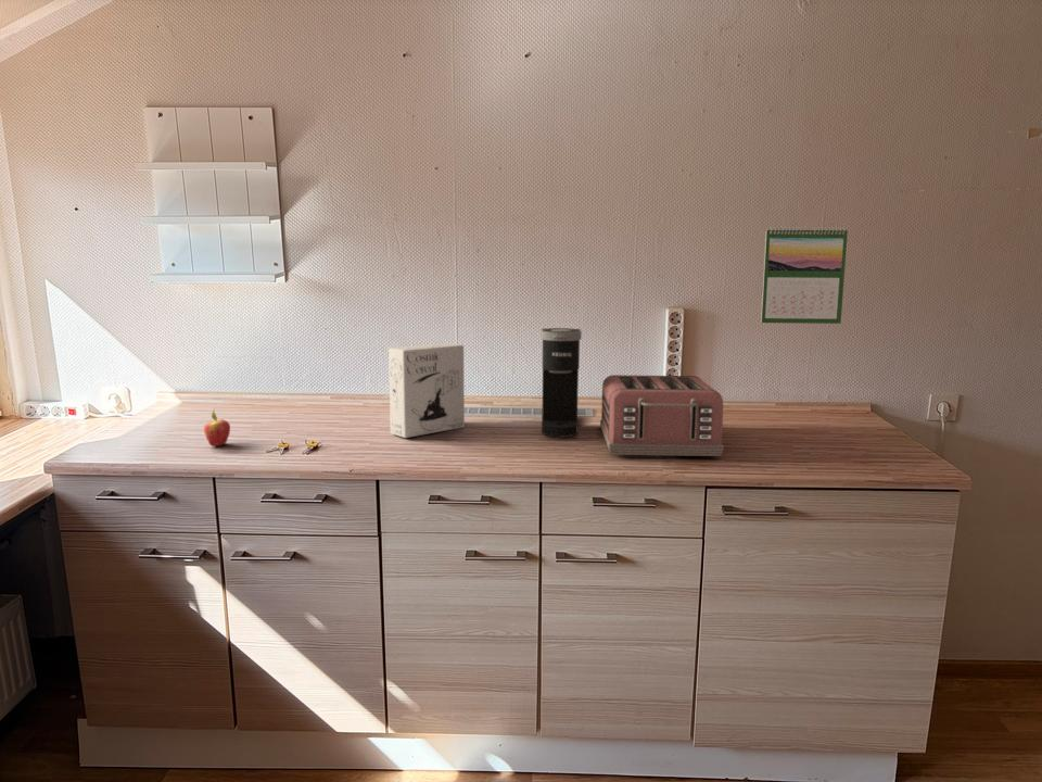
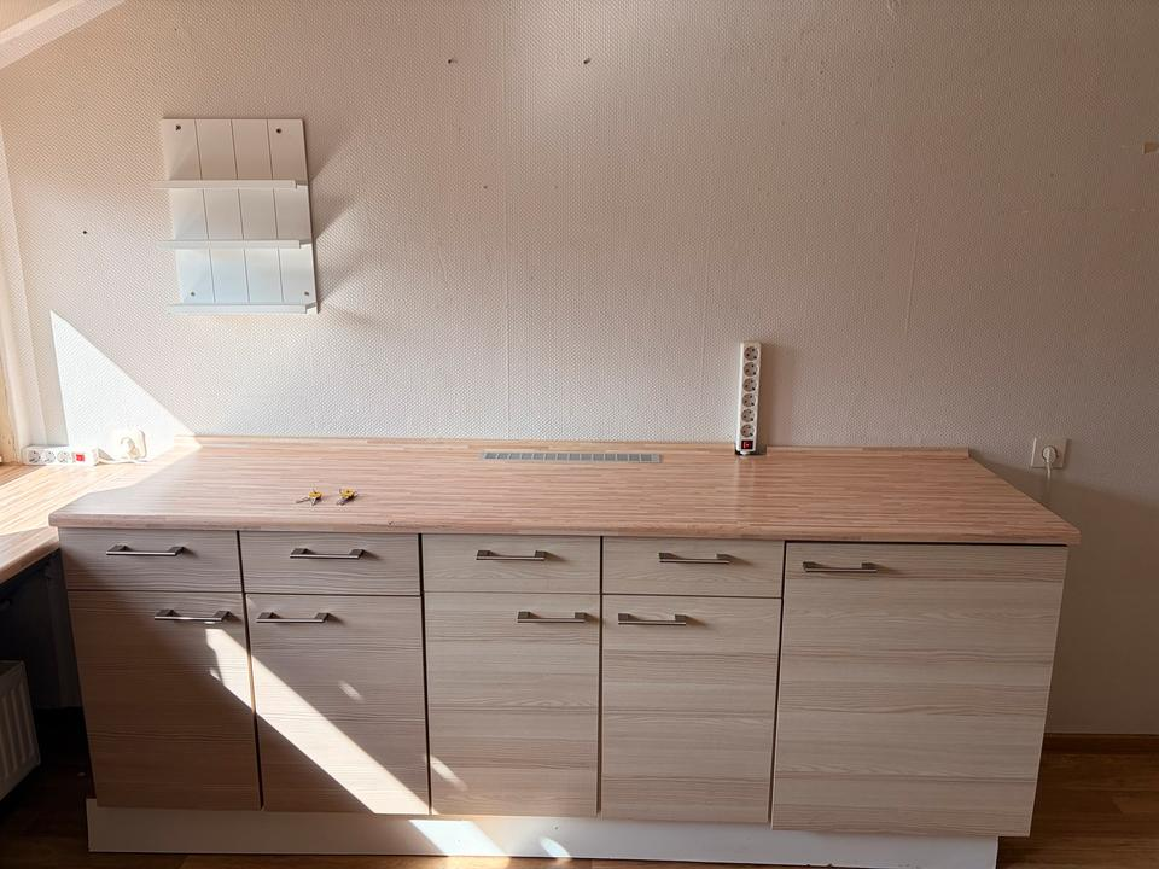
- cereal box [387,342,466,439]
- coffee maker [539,327,583,438]
- toaster [599,374,725,457]
- fruit [202,409,231,447]
- calendar [760,225,849,325]
